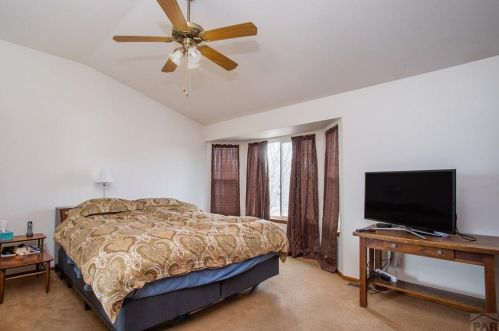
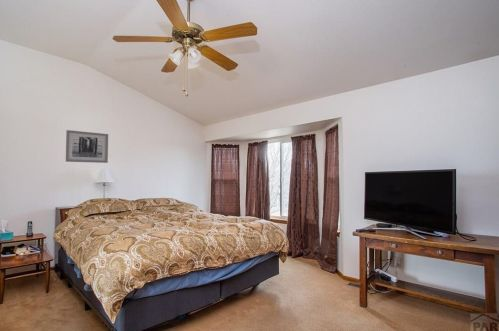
+ wall art [65,129,109,164]
